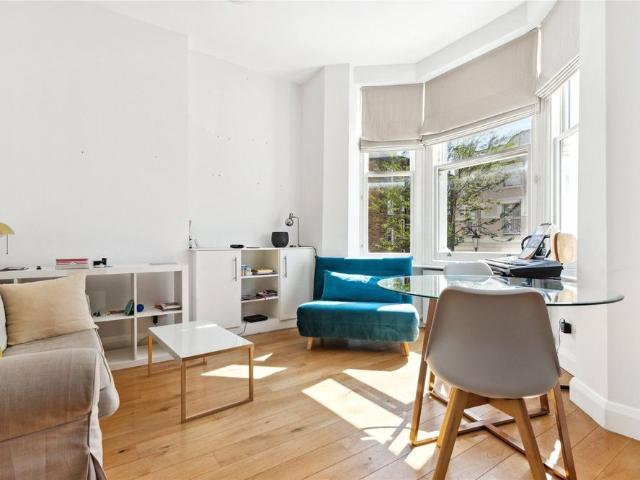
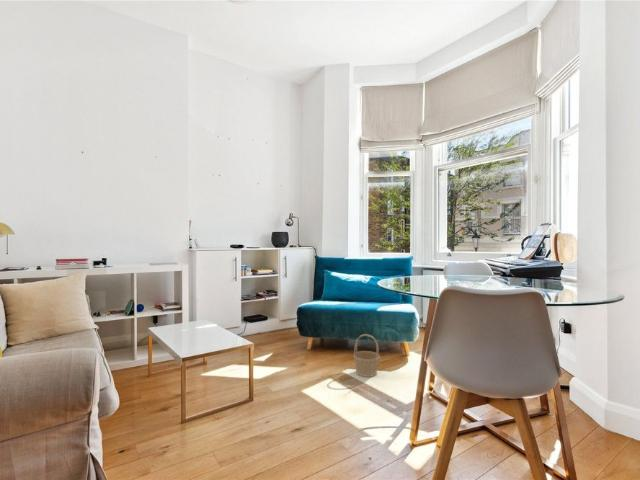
+ basket [353,333,381,378]
